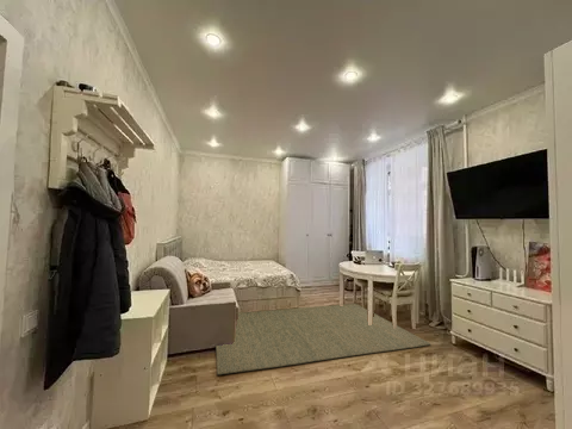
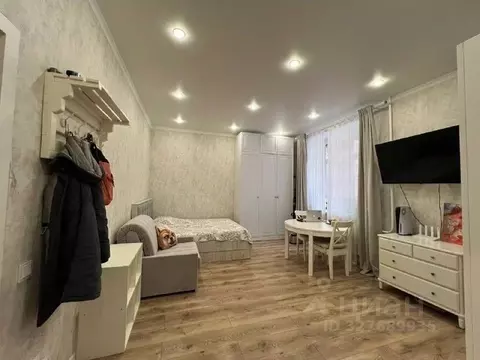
- rug [214,303,431,377]
